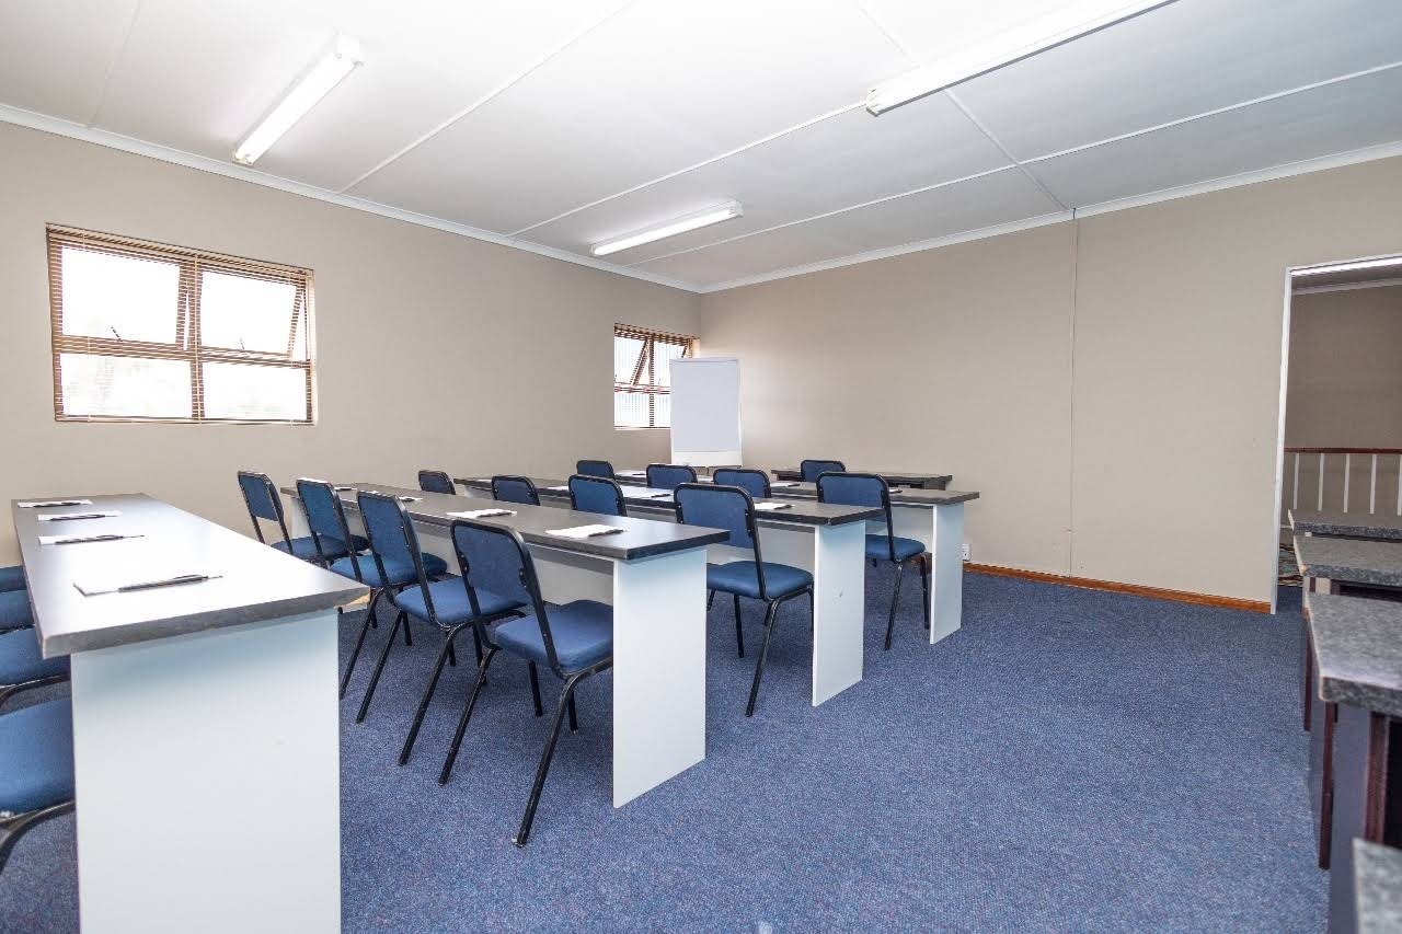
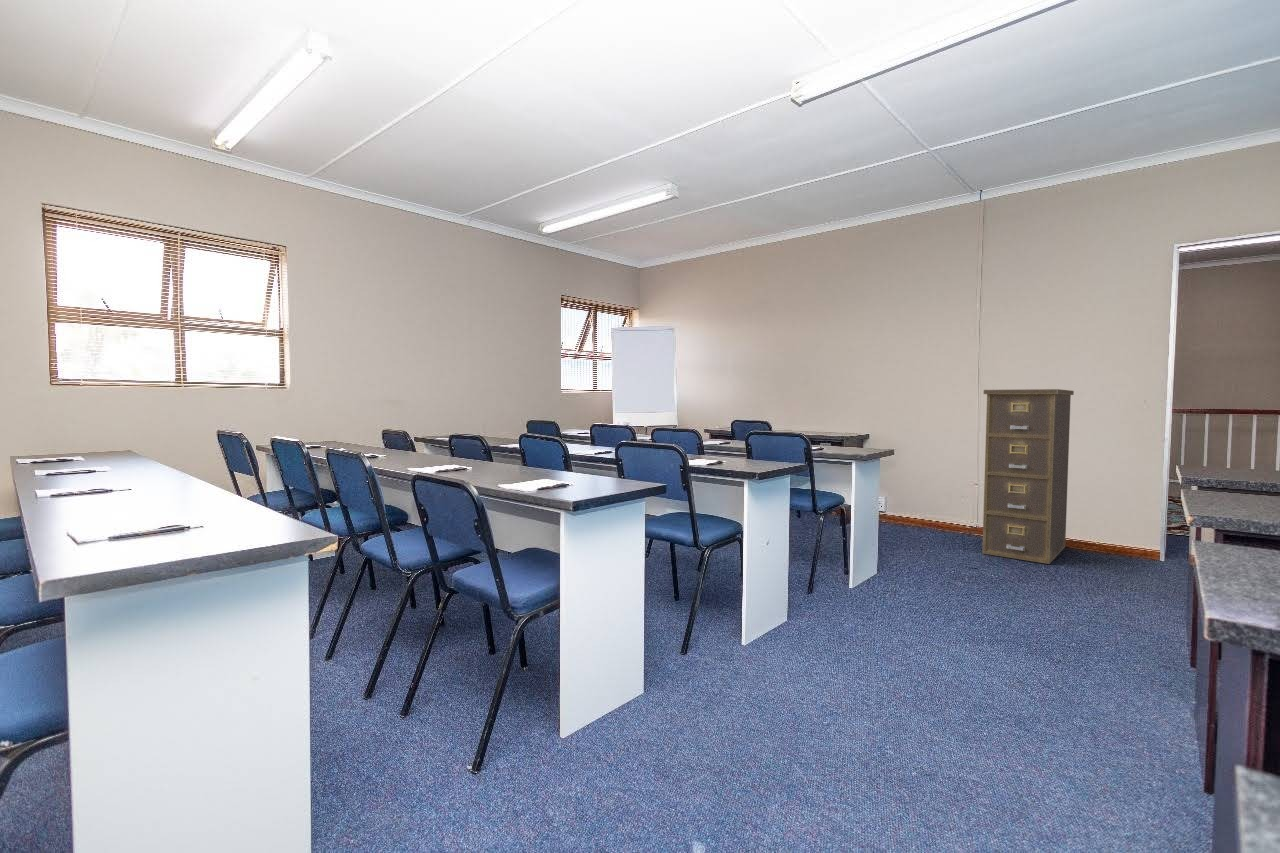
+ filing cabinet [981,388,1075,565]
